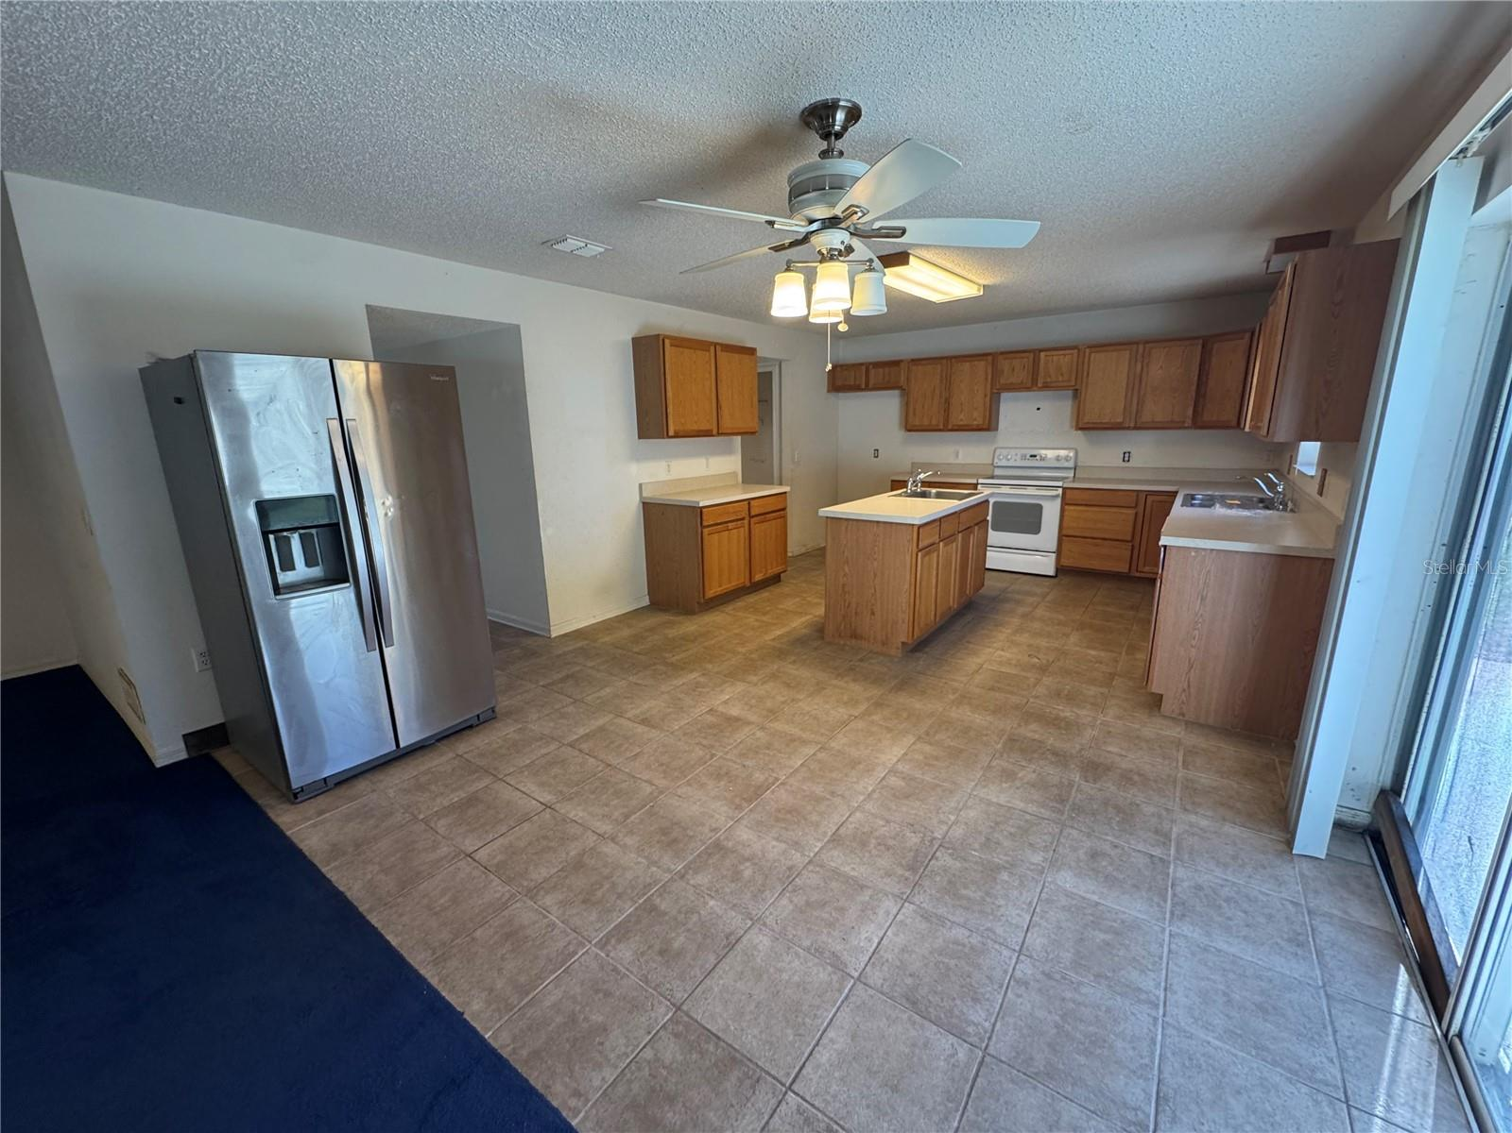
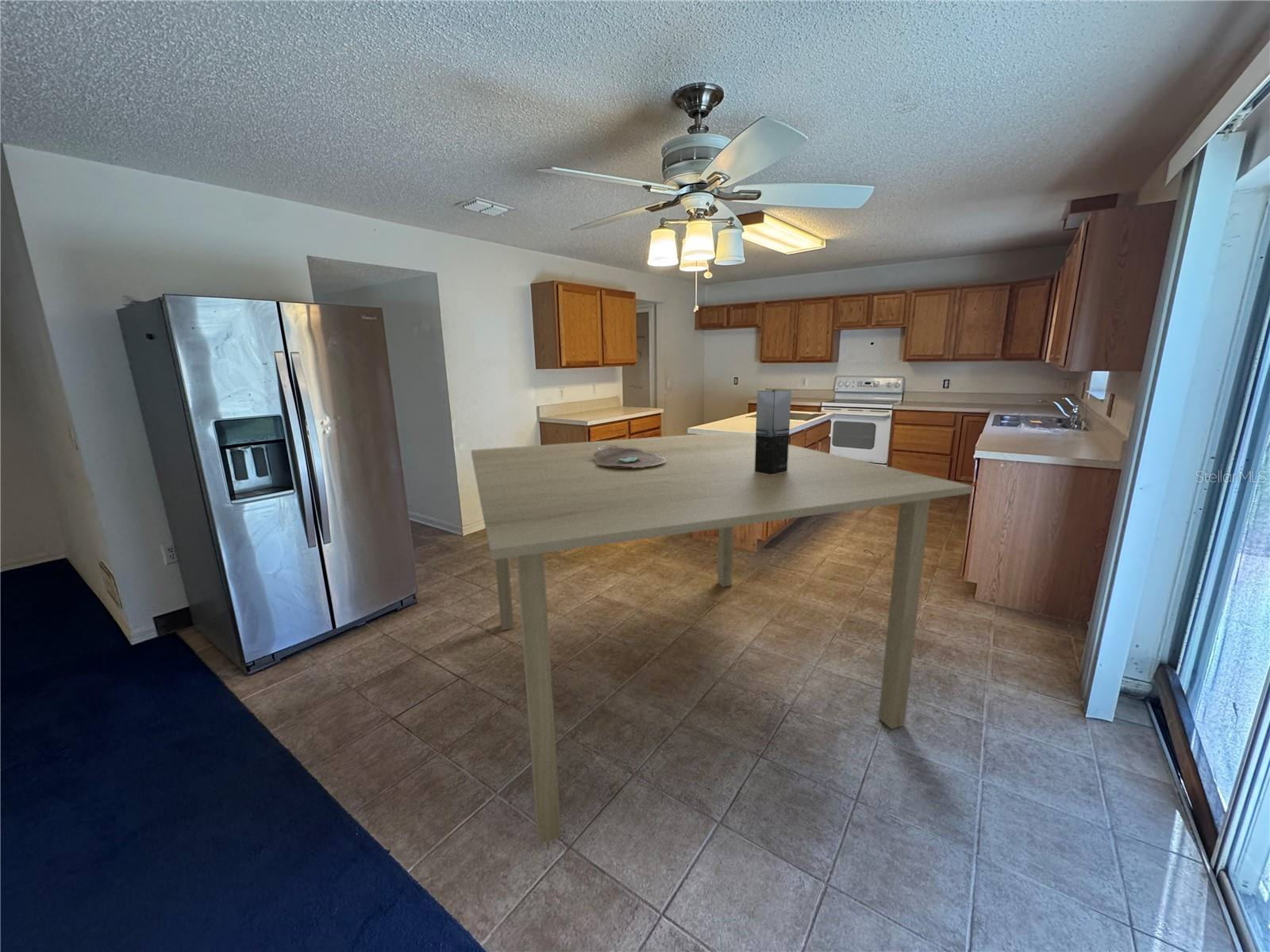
+ vase [755,389,792,474]
+ decorative bowl [593,445,667,467]
+ dining table [470,431,974,845]
